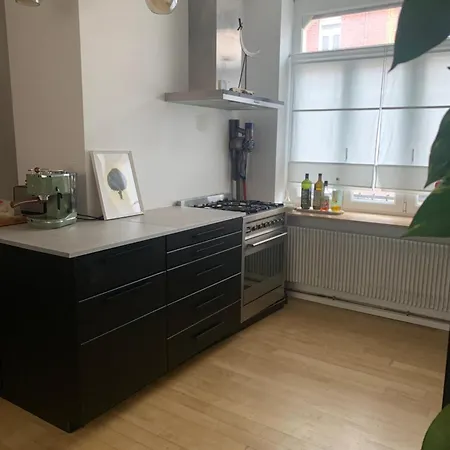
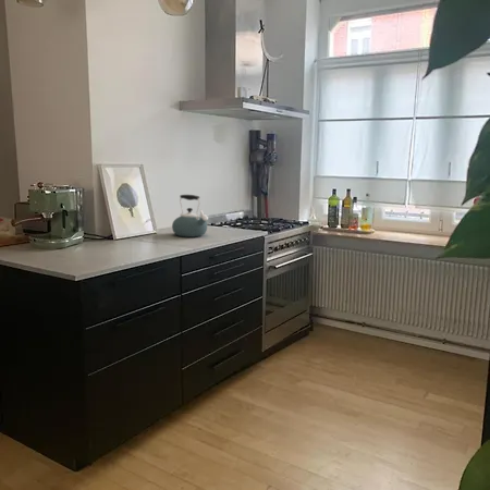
+ kettle [171,194,209,238]
